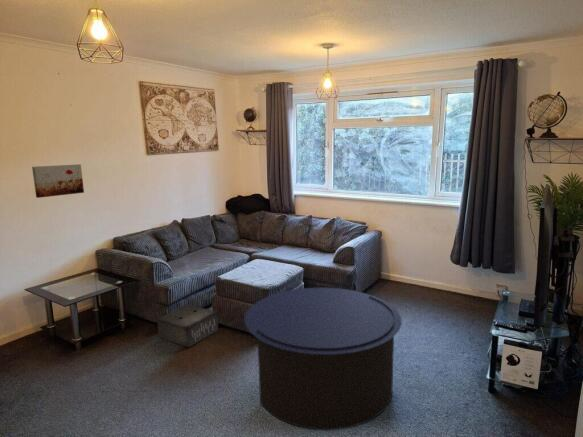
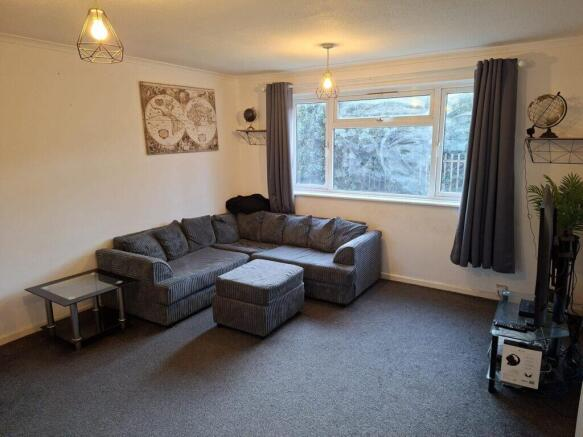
- speaker [156,303,219,349]
- wall art [31,163,85,199]
- coffee table [244,287,403,431]
